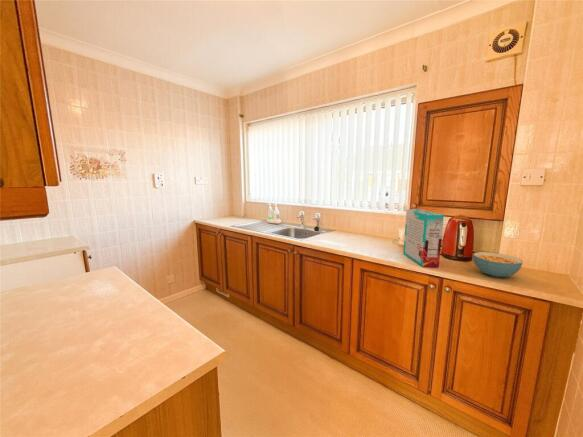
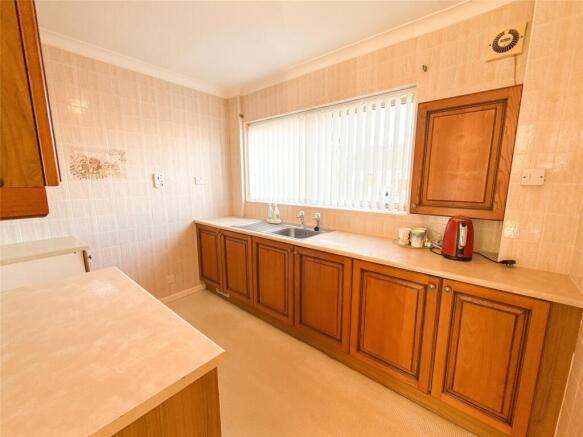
- cereal bowl [472,251,523,278]
- cereal box [402,208,445,268]
